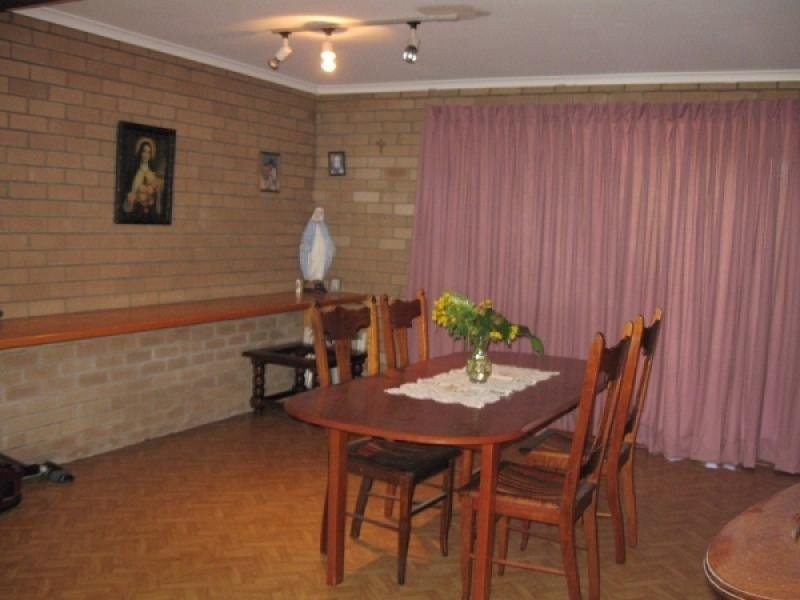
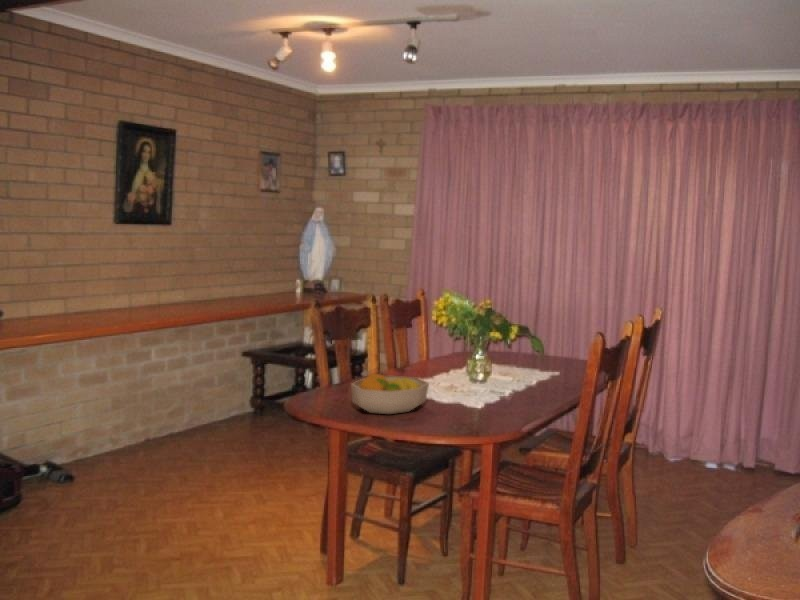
+ fruit bowl [350,372,430,415]
